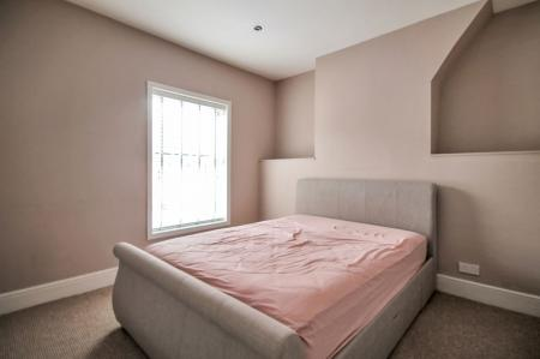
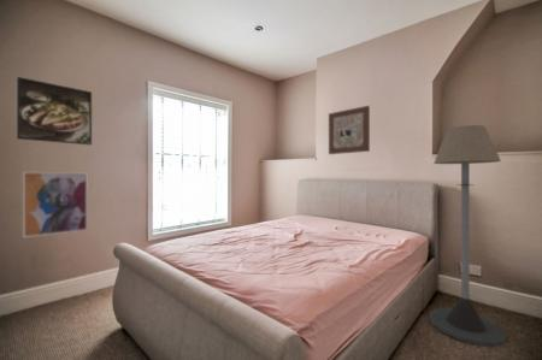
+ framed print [16,76,93,146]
+ wall art [328,105,371,155]
+ floor lamp [429,124,507,348]
+ wall art [22,171,89,238]
